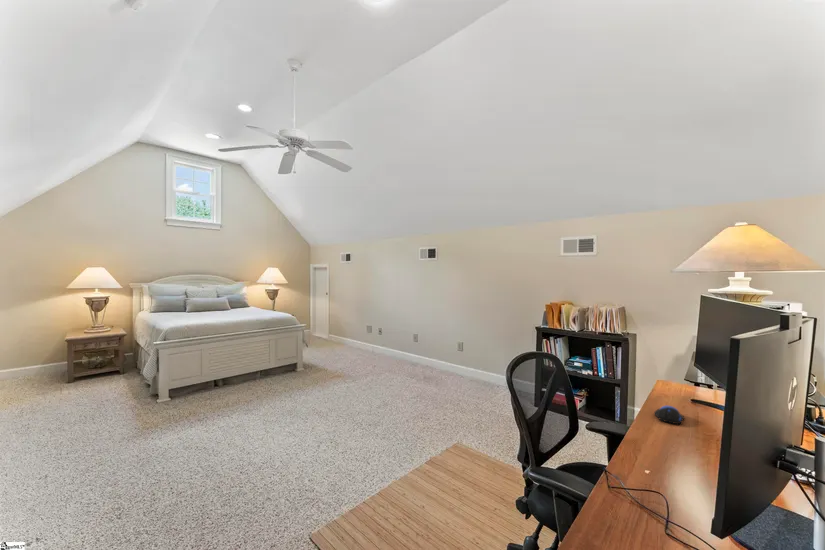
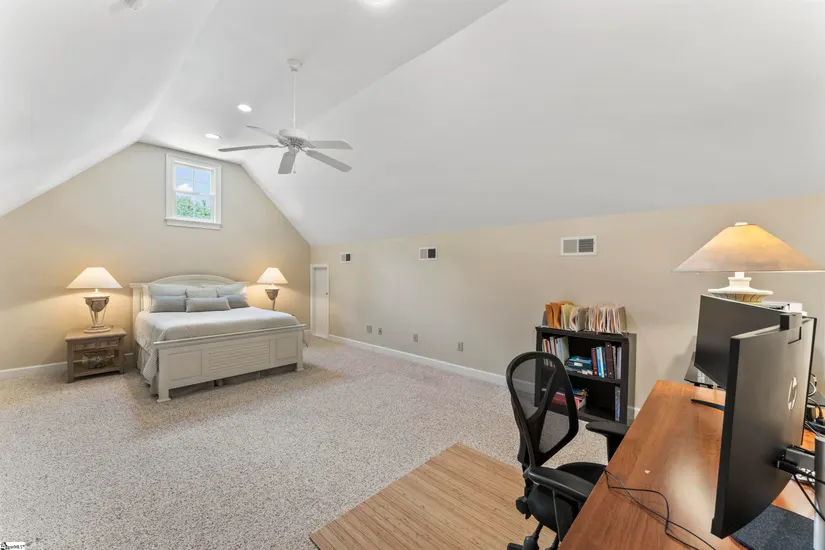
- computer mouse [653,405,685,425]
